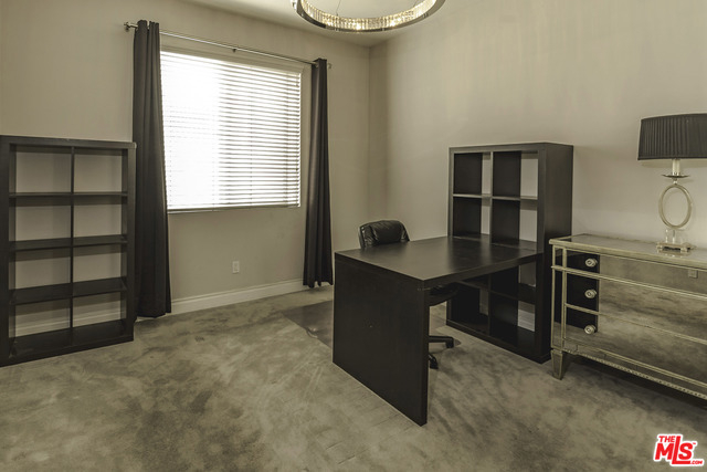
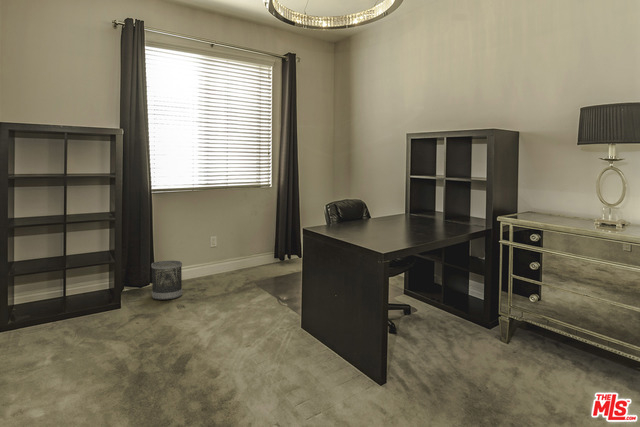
+ wastebasket [151,260,183,301]
